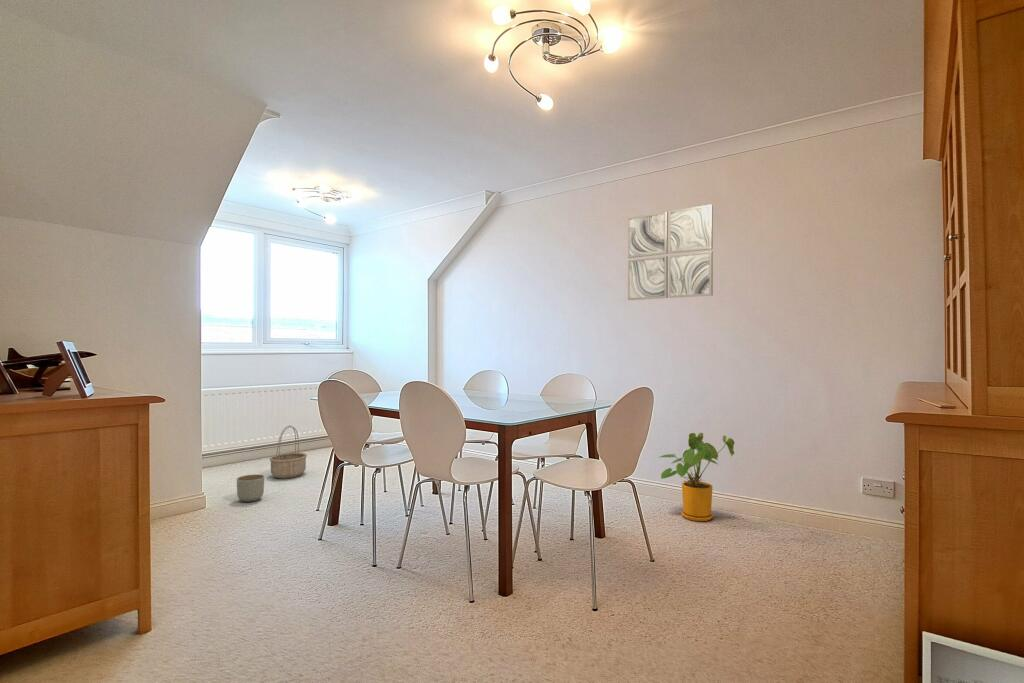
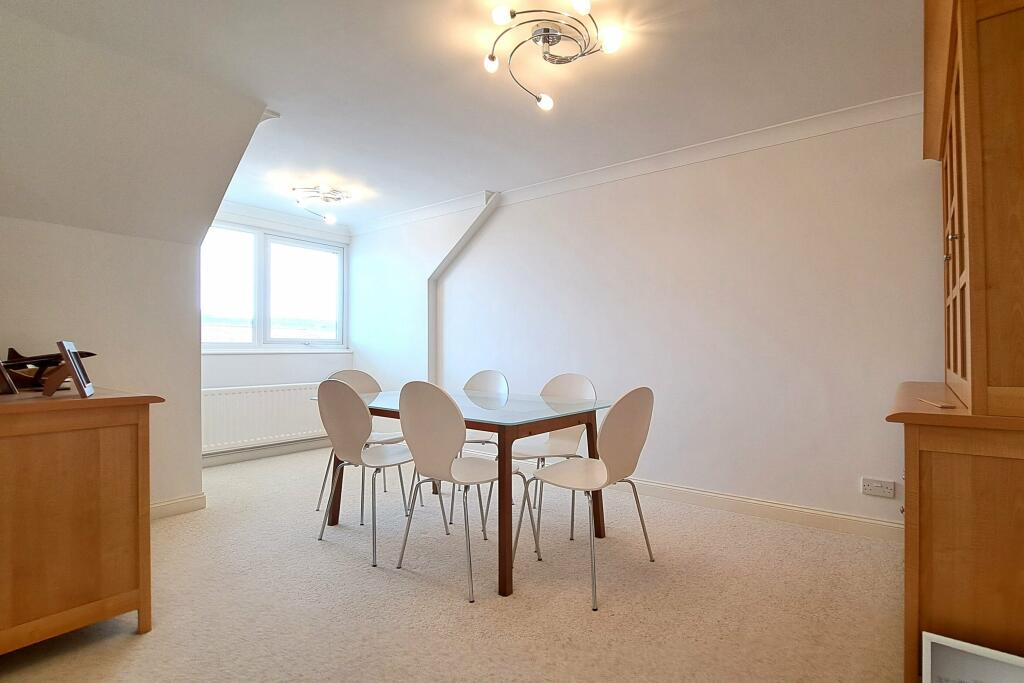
- house plant [659,432,736,522]
- basket [269,425,308,480]
- planter [236,473,265,503]
- wall art [627,203,714,301]
